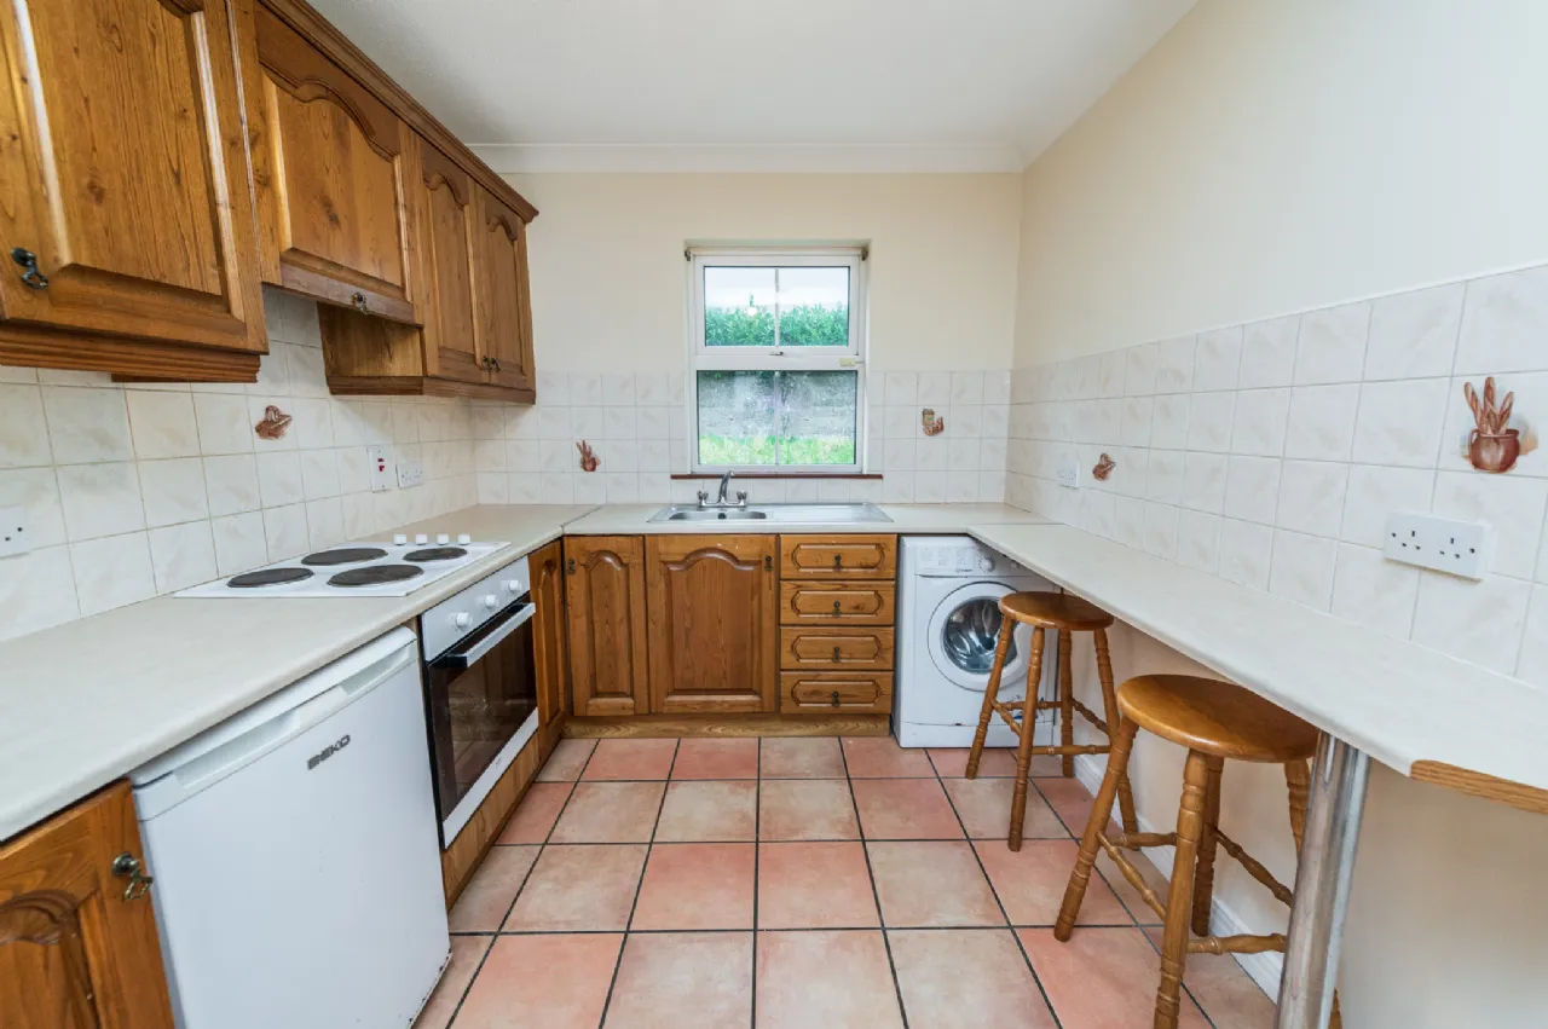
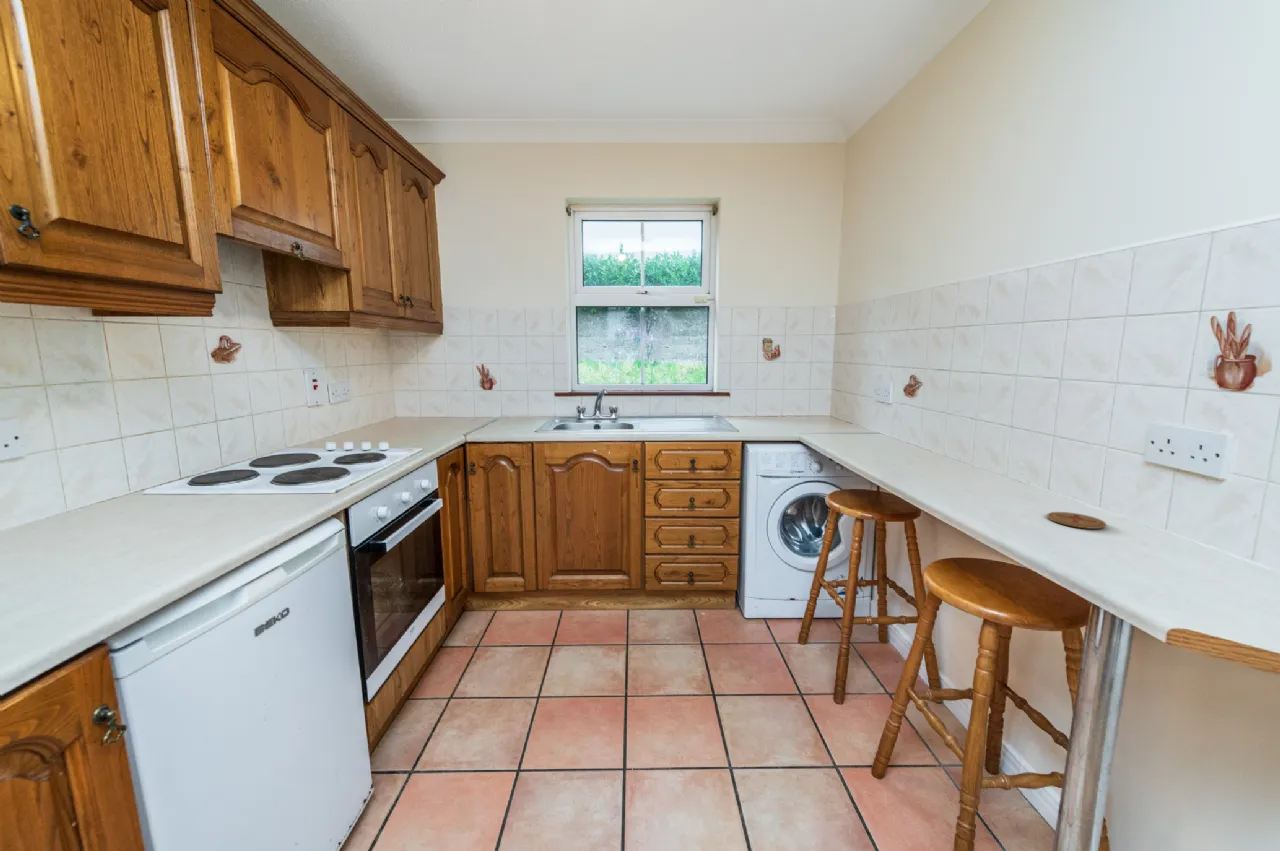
+ coaster [1046,511,1107,530]
